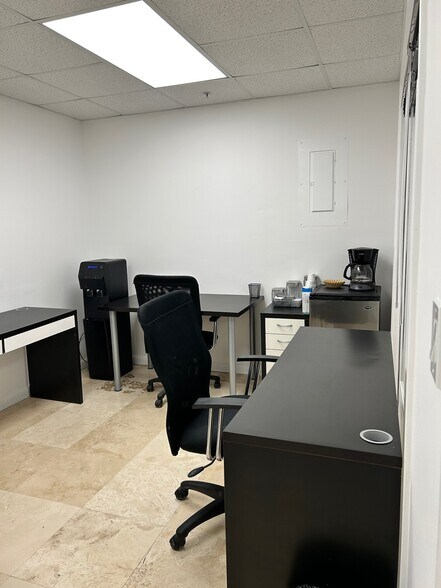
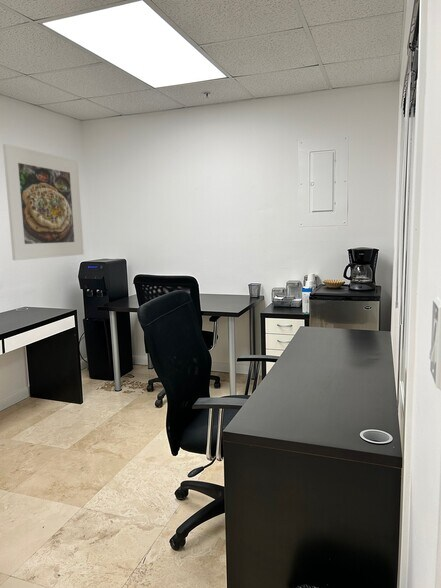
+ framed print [2,143,85,261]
